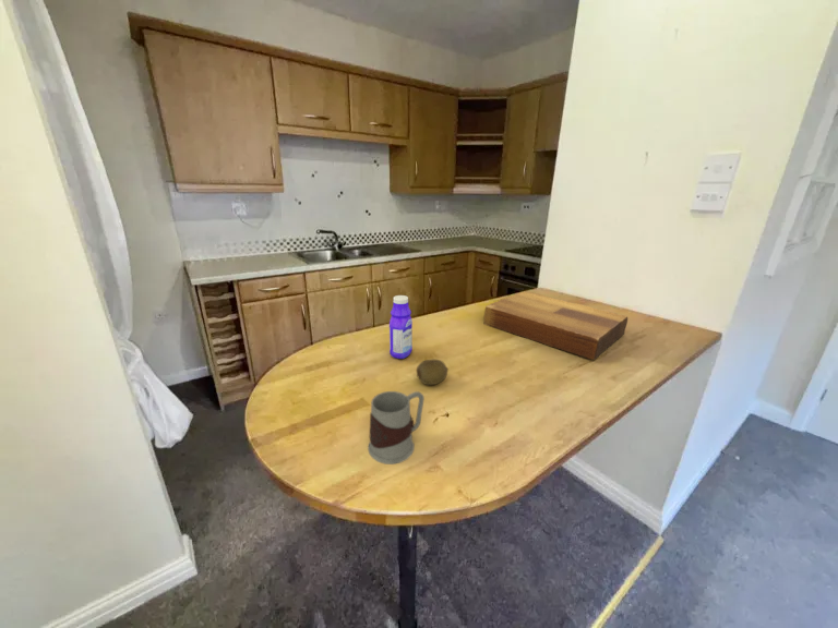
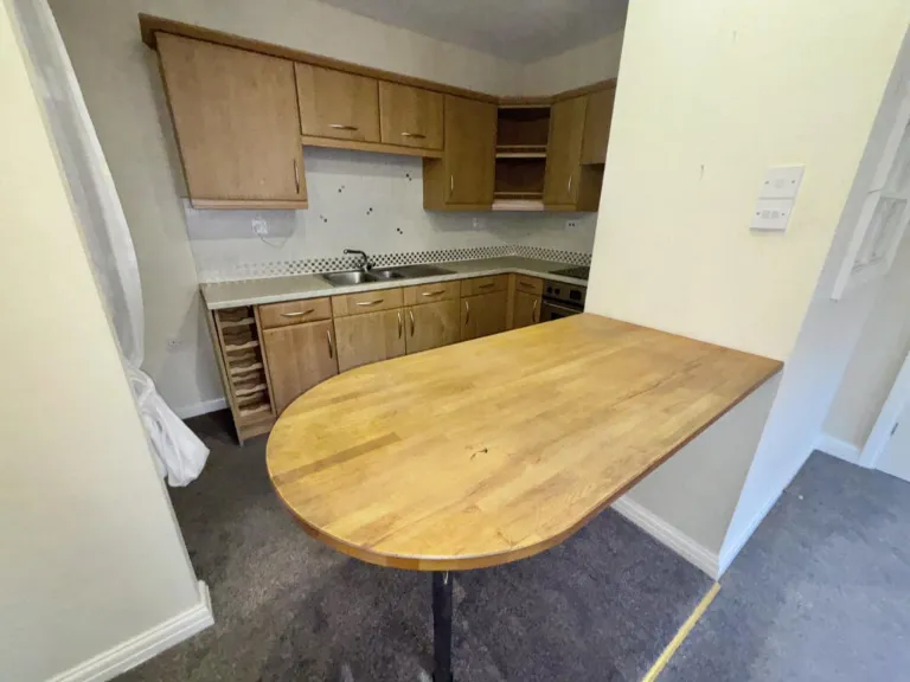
- bottle [388,294,414,360]
- cutting board [482,290,628,361]
- fruit [416,359,450,386]
- mug [367,390,426,466]
